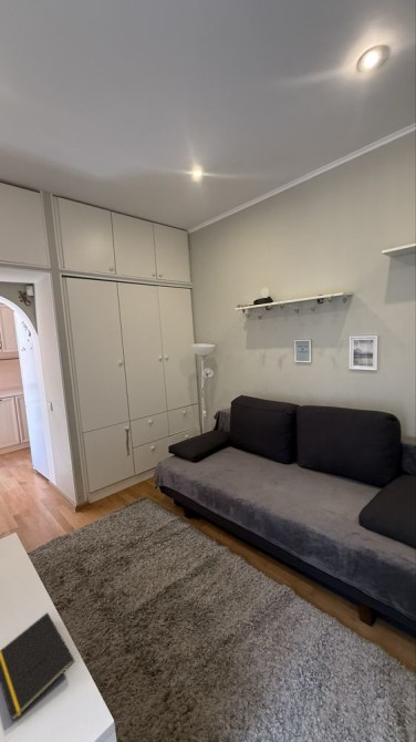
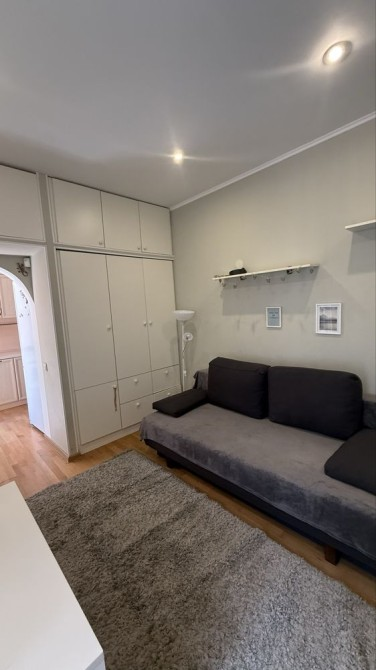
- notepad [0,611,76,723]
